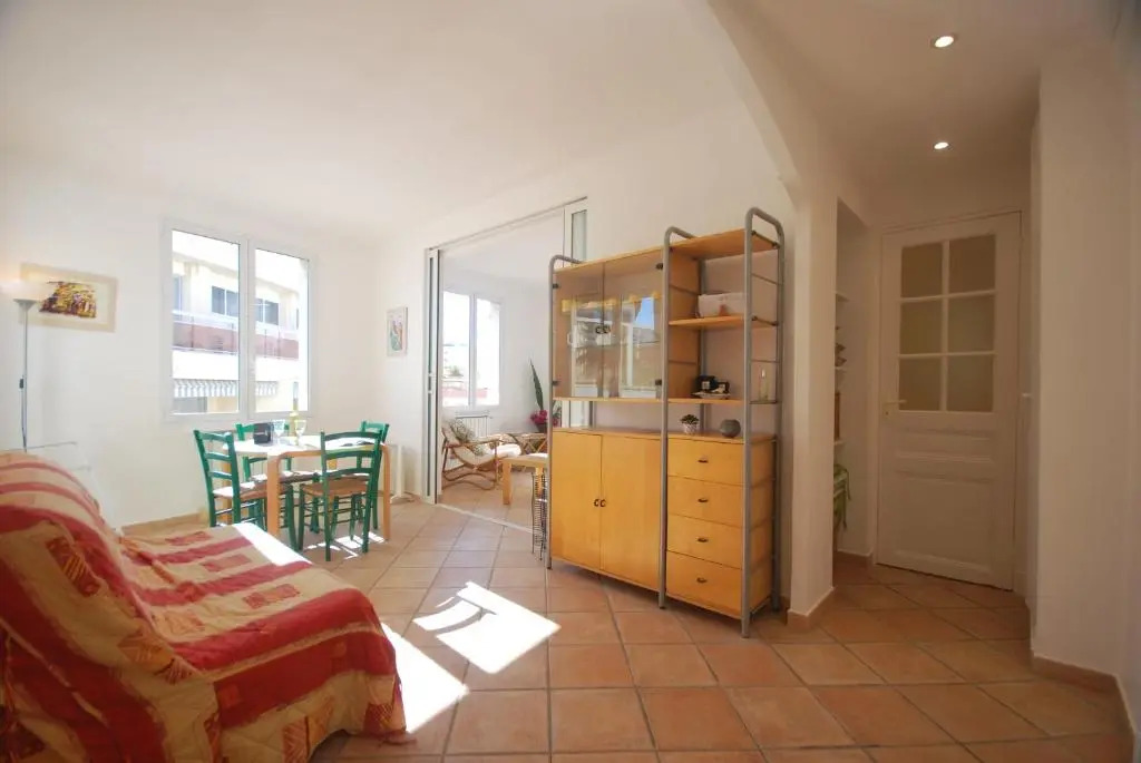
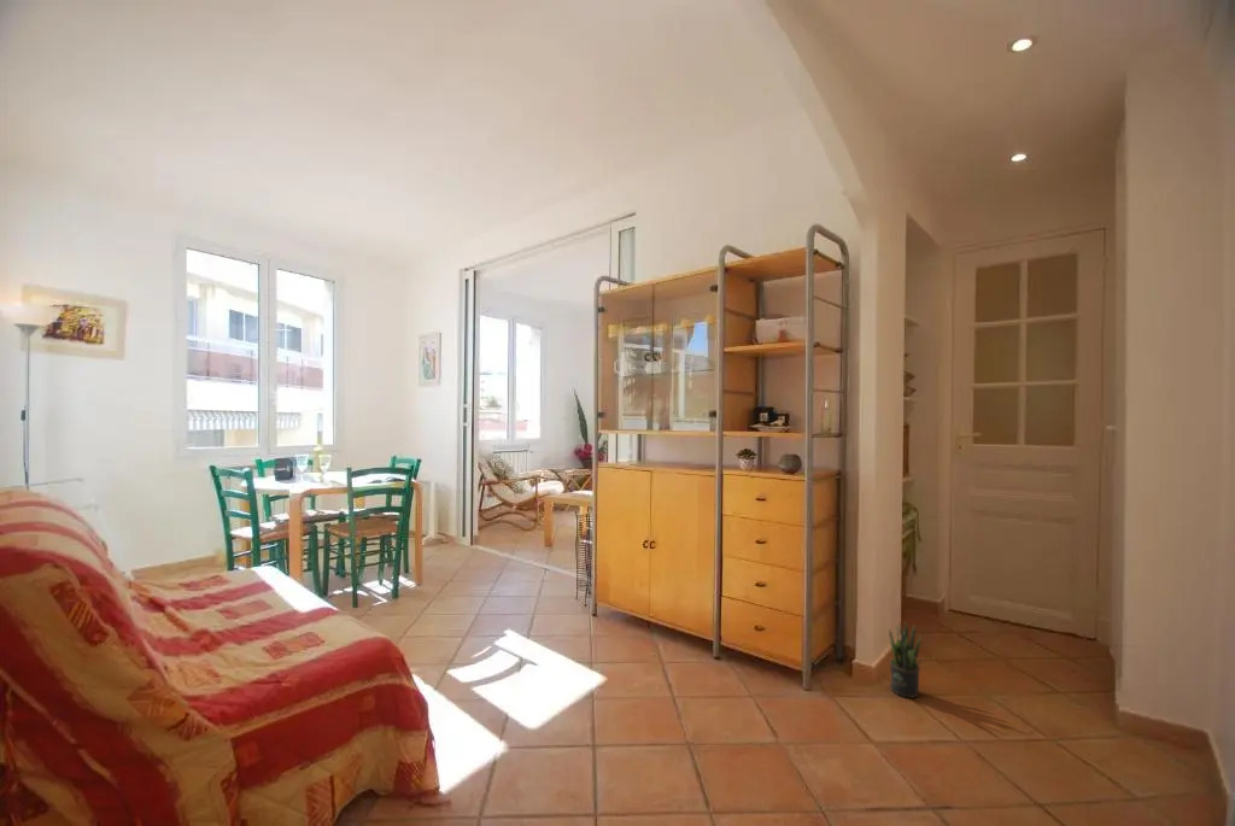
+ potted plant [888,621,924,699]
